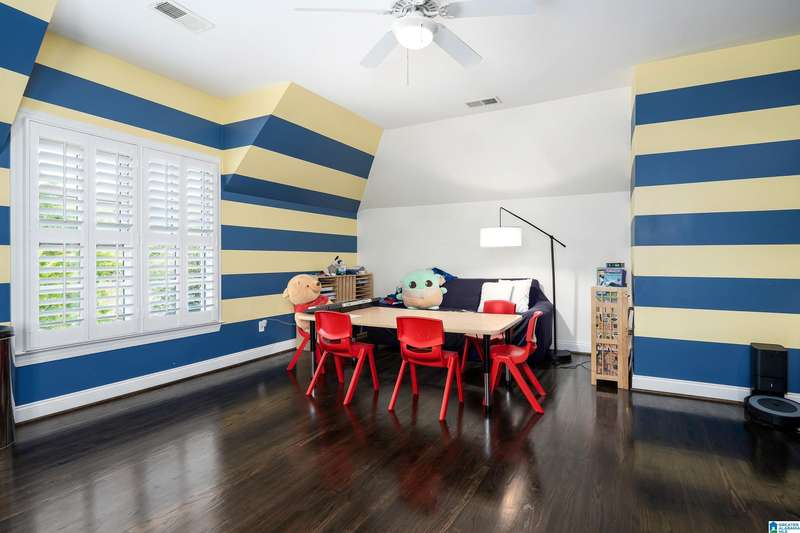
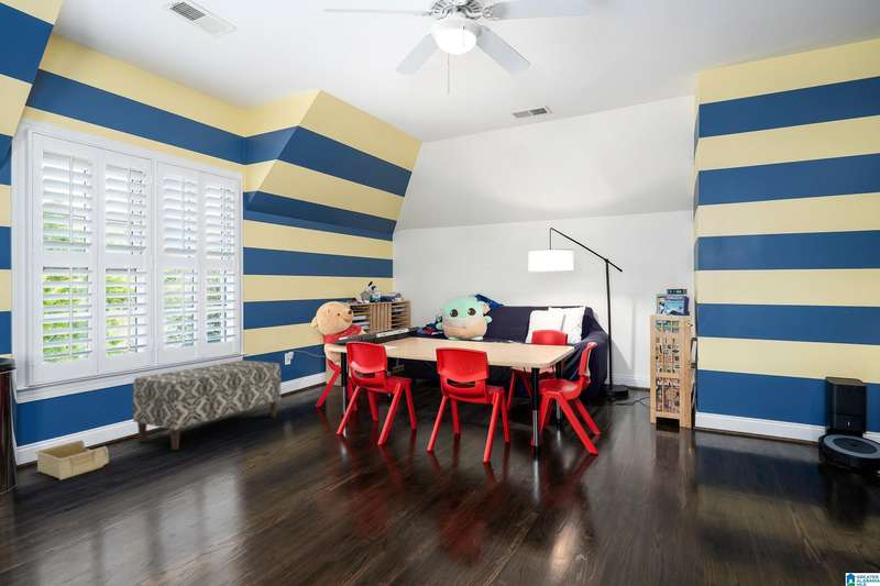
+ bench [132,358,282,451]
+ storage bin [34,440,110,480]
